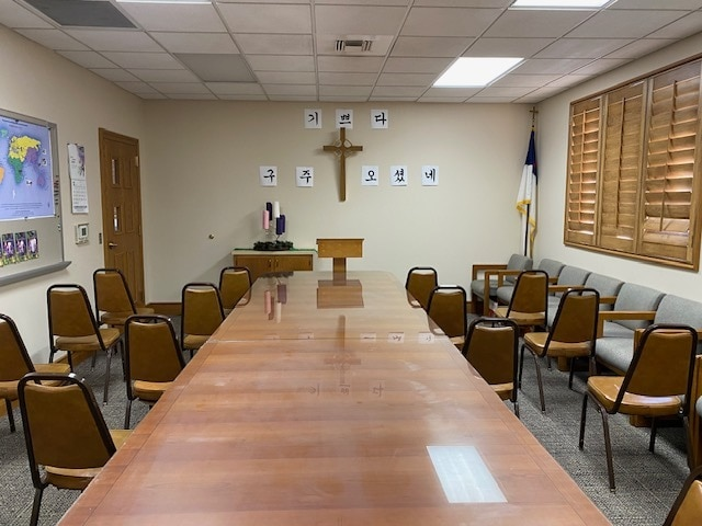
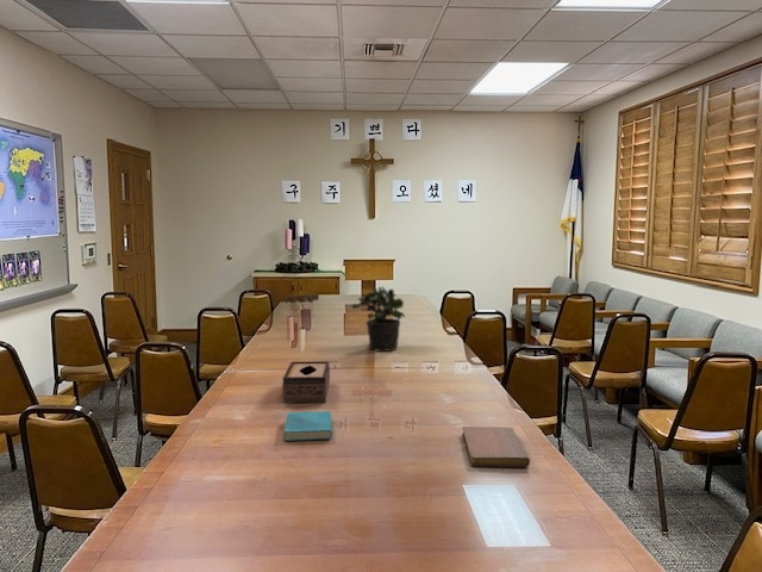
+ potted plant [351,284,406,353]
+ tissue box [281,360,331,405]
+ book [283,410,333,442]
+ notebook [461,425,531,468]
